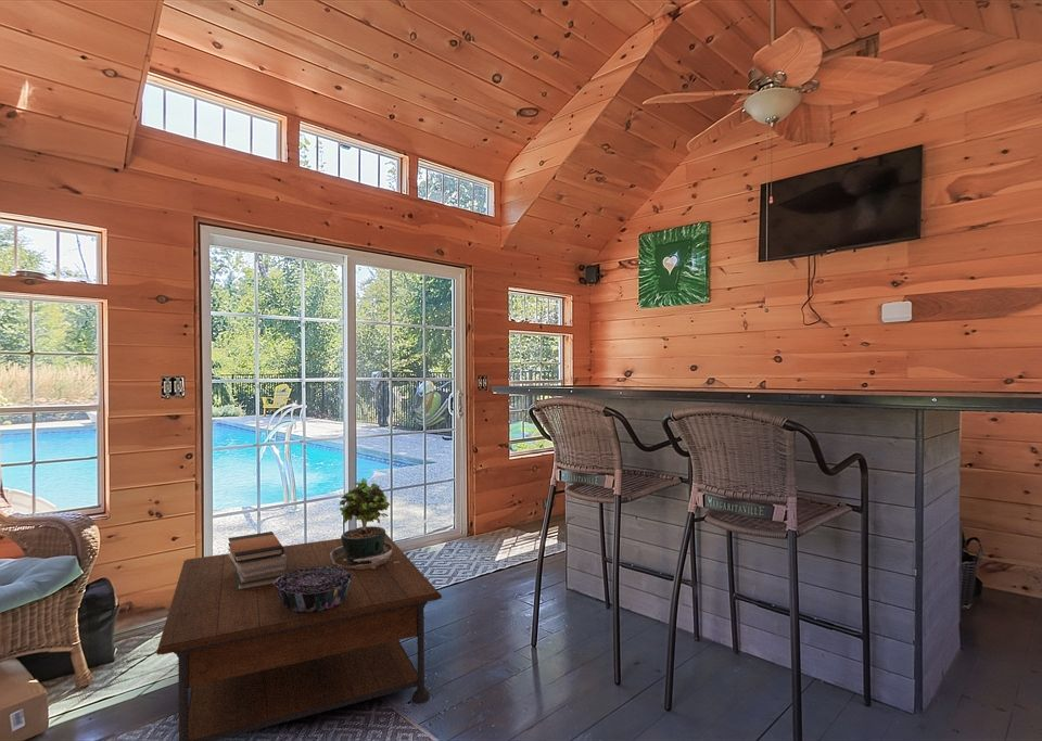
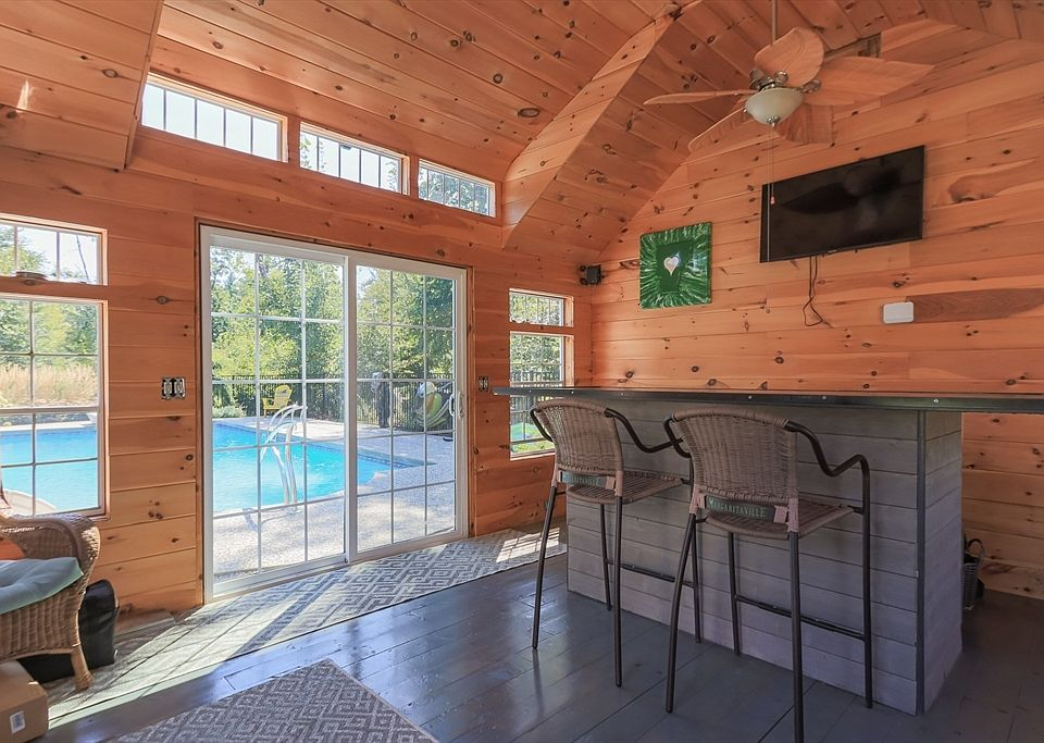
- book stack [227,531,287,590]
- coffee table [155,533,443,741]
- decorative bowl [274,566,354,612]
- potted plant [330,476,415,570]
